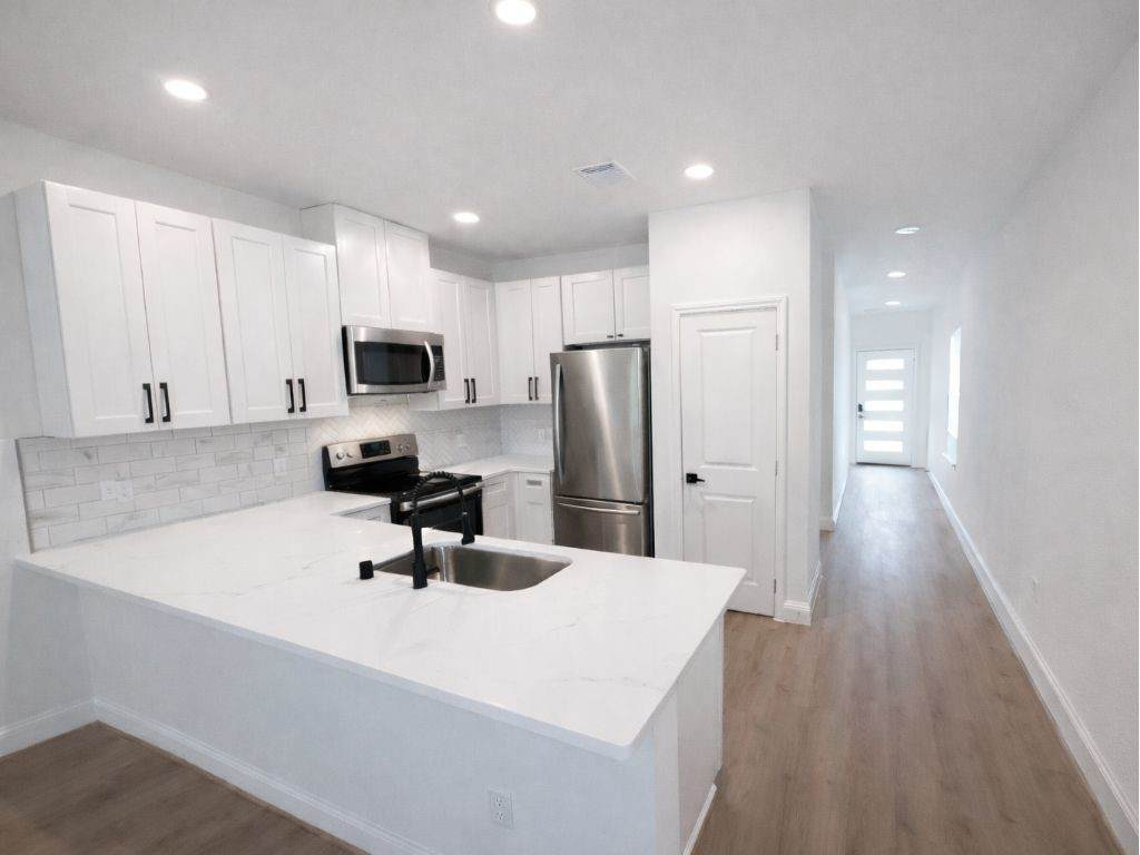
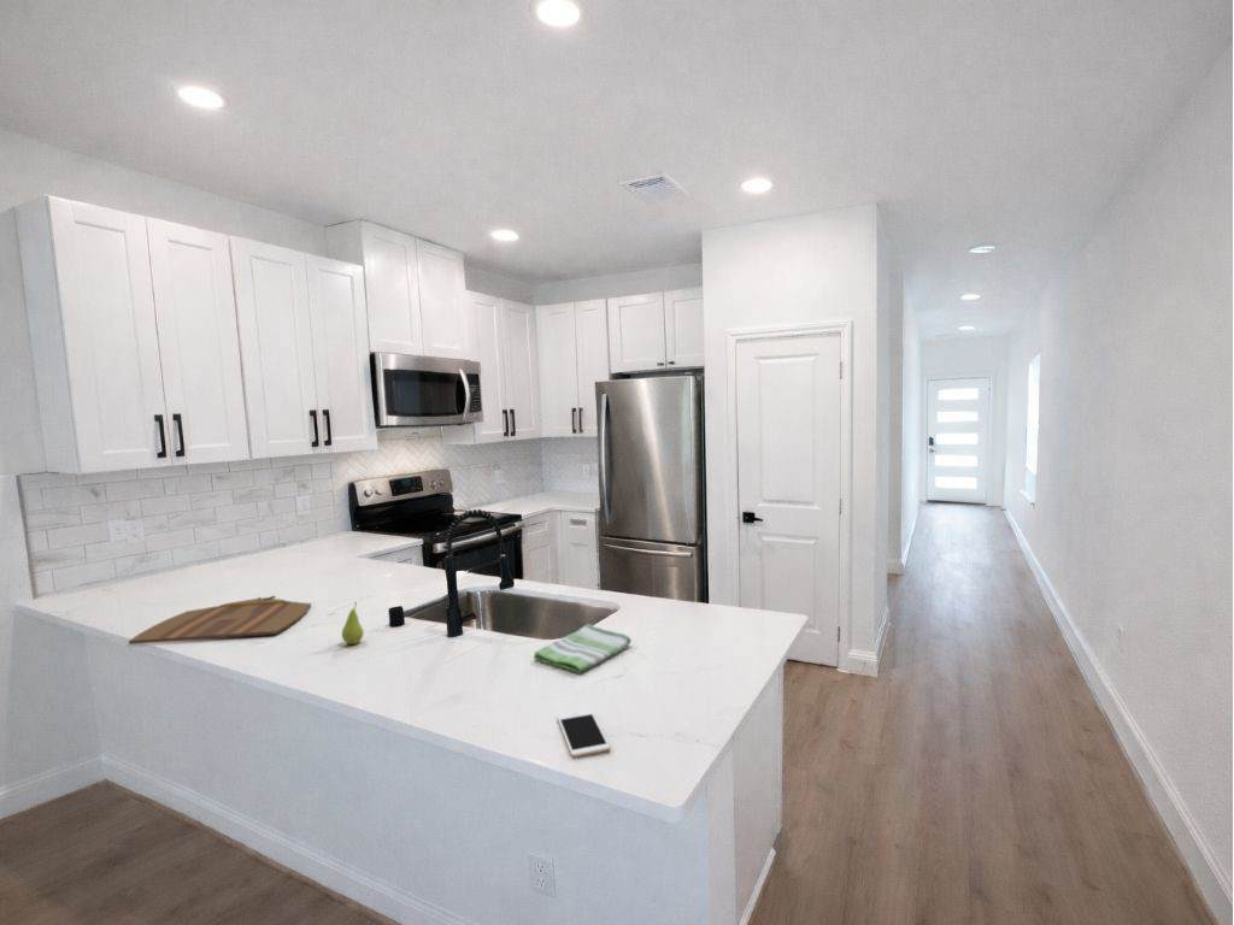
+ cell phone [556,709,612,758]
+ cutting board [128,595,312,646]
+ dish towel [533,623,633,674]
+ fruit [341,601,365,646]
